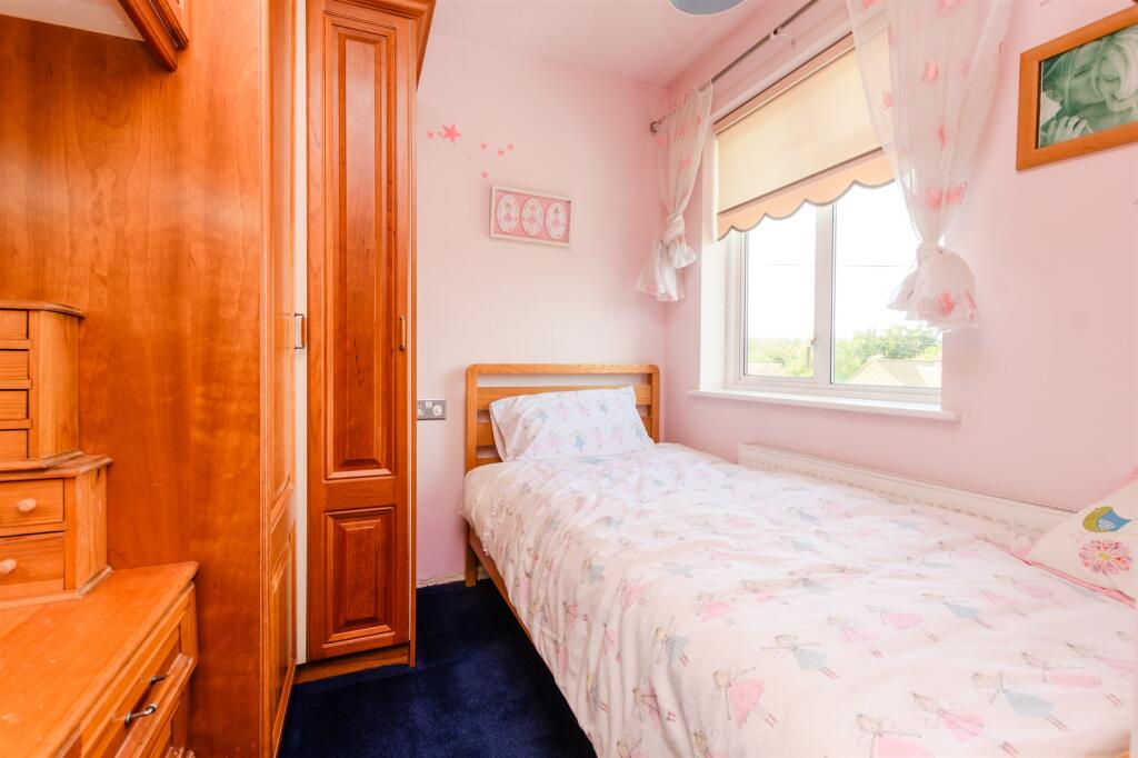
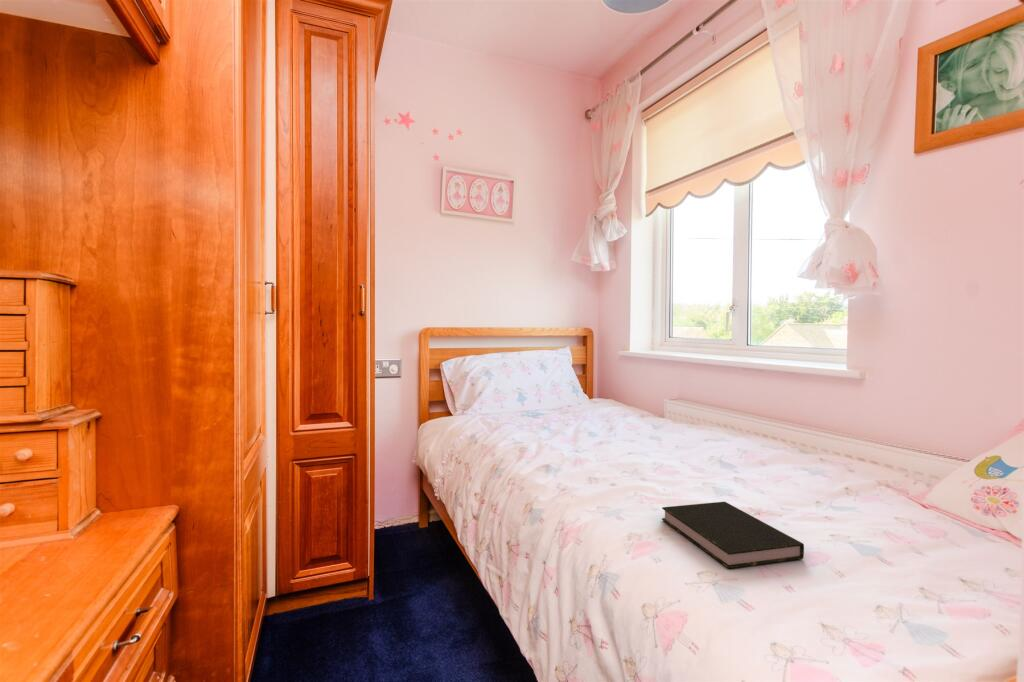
+ book [661,501,805,569]
